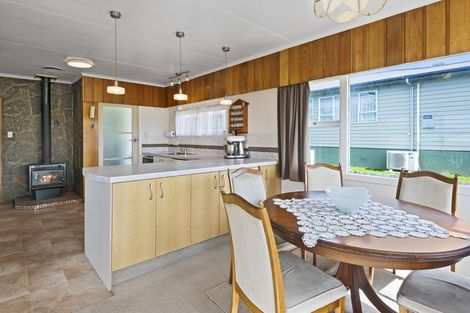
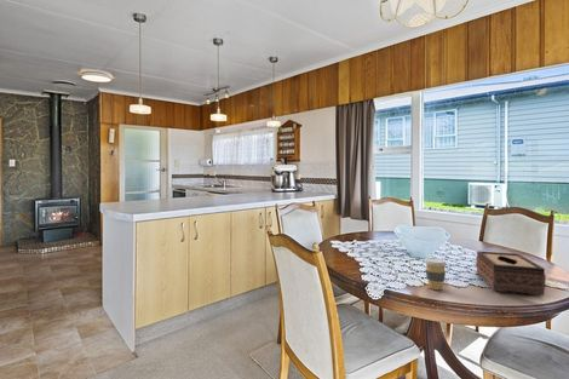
+ coffee cup [424,257,448,291]
+ tissue box [475,249,547,297]
